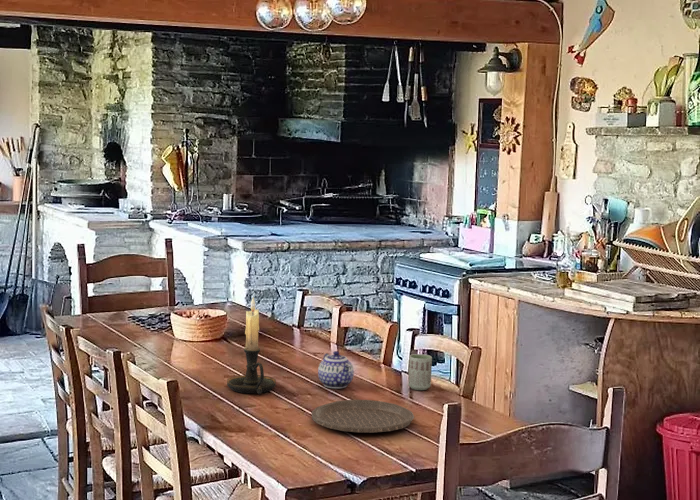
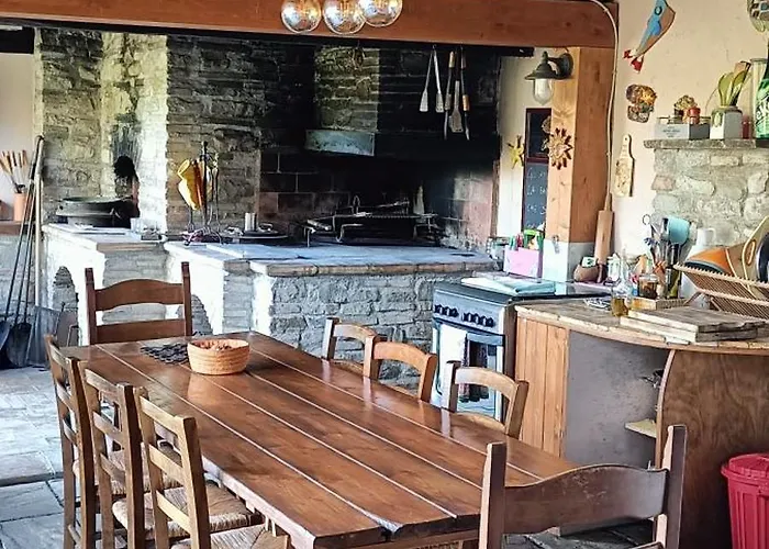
- plate [311,399,415,434]
- candle holder [226,297,277,396]
- teapot [317,350,355,390]
- cup [407,353,433,391]
